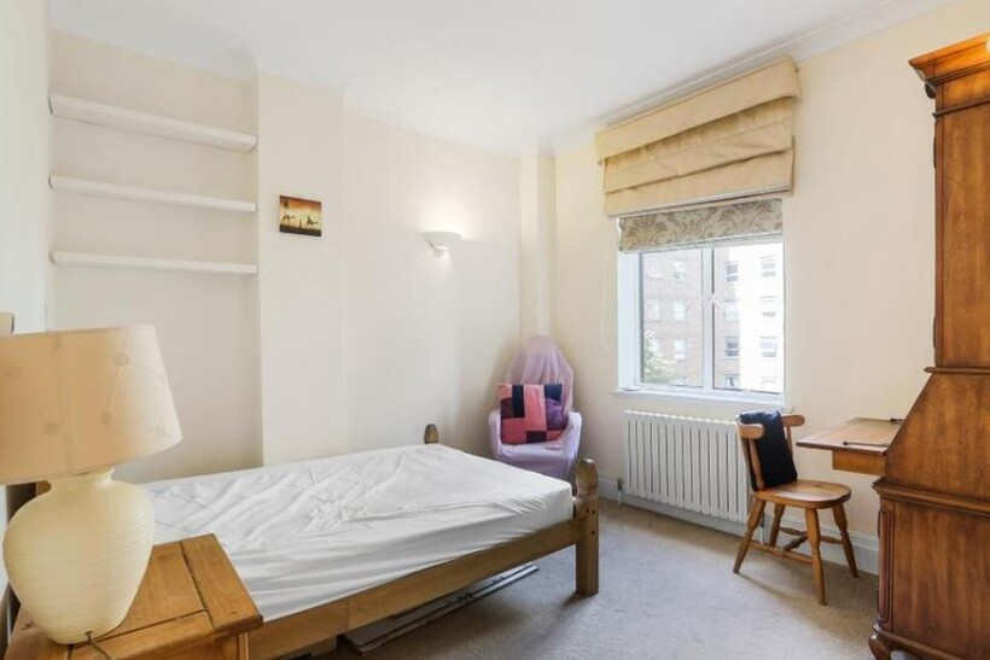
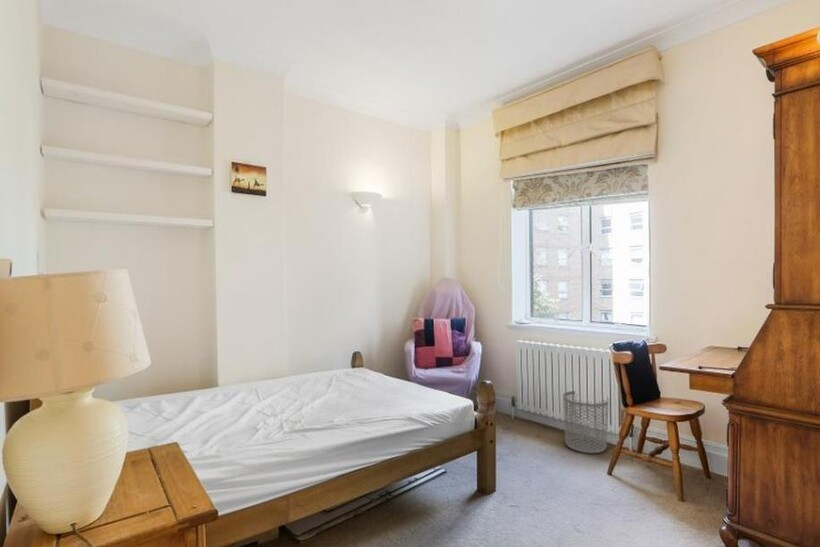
+ waste bin [562,390,609,454]
